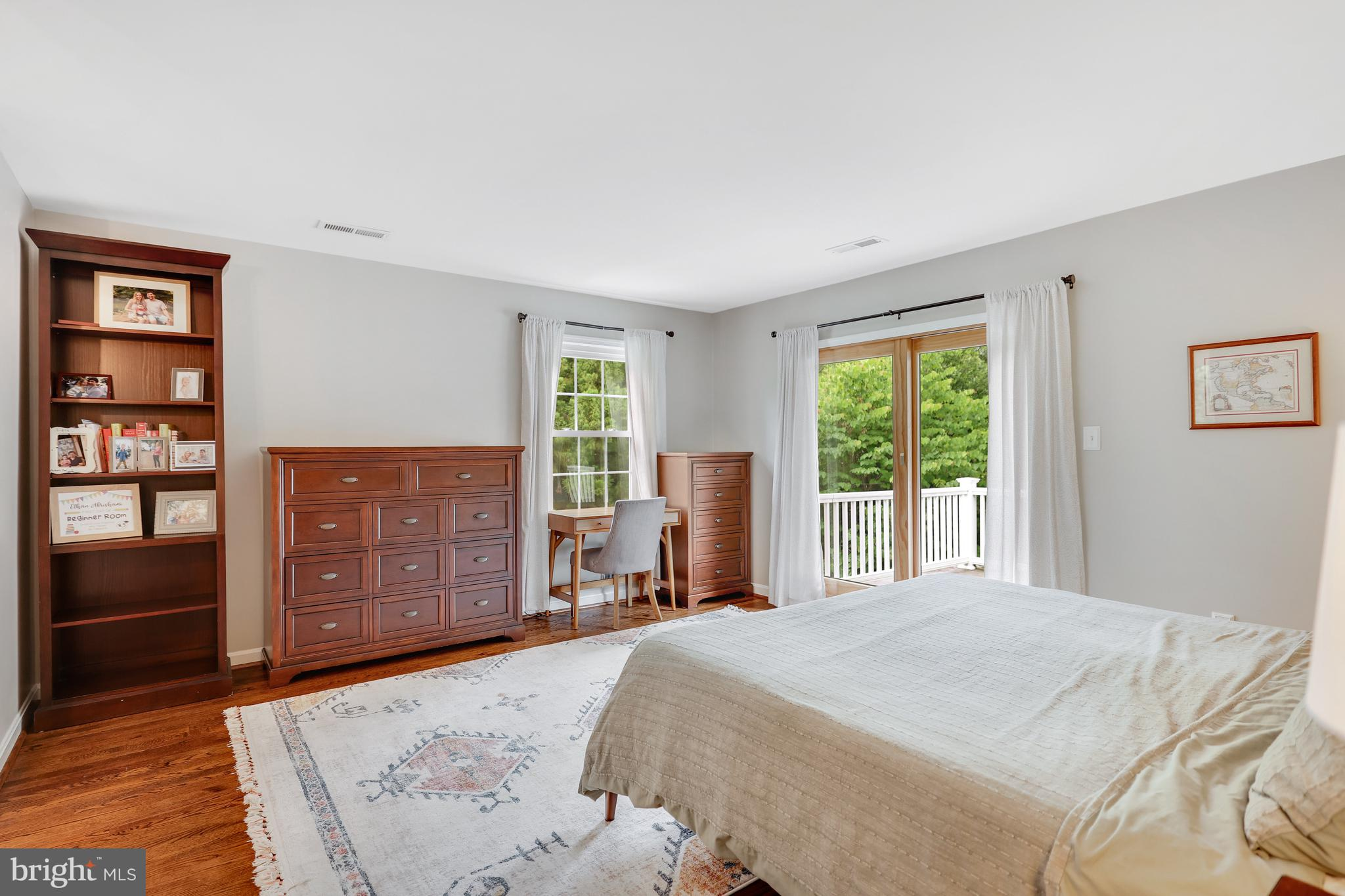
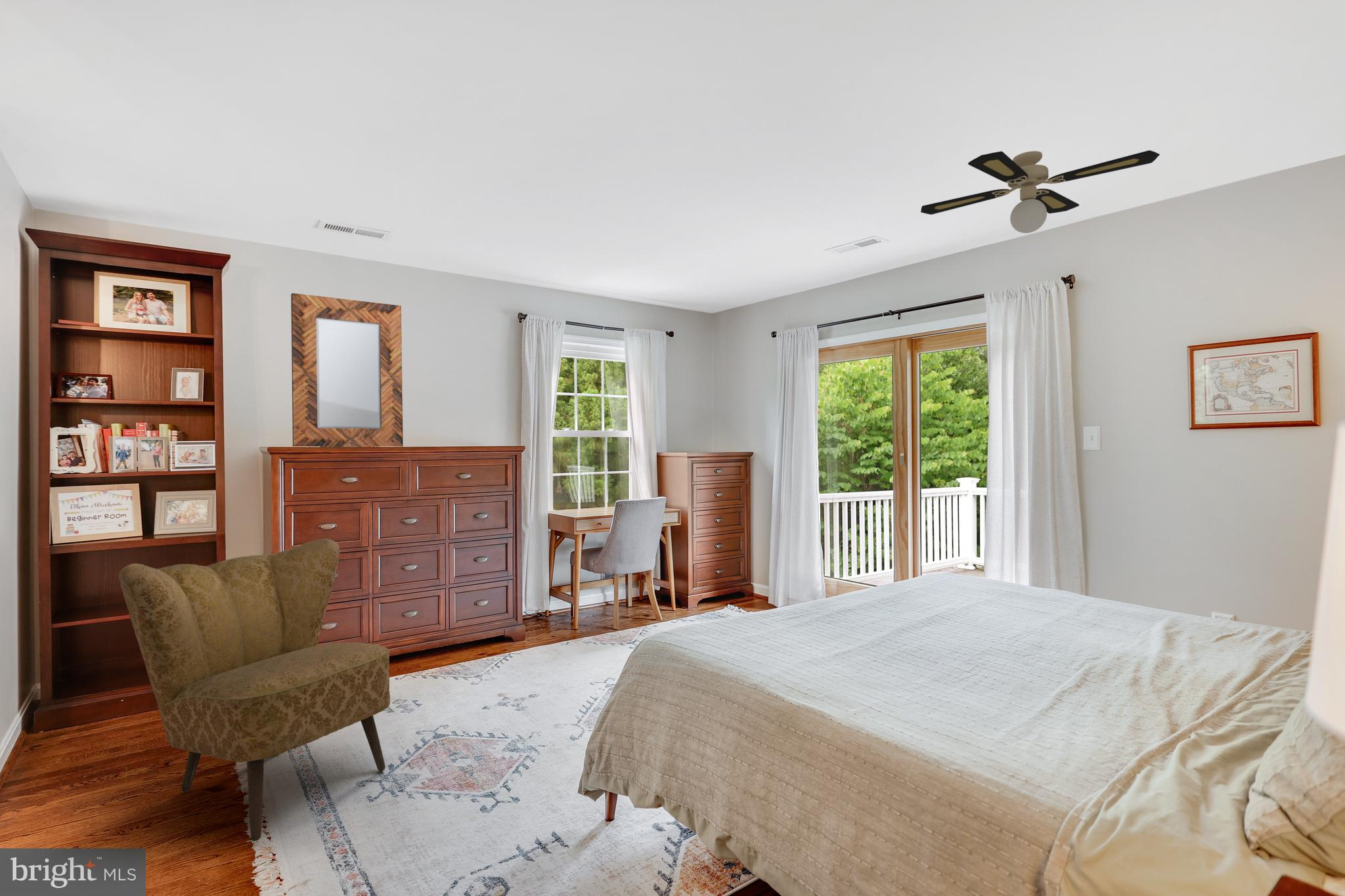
+ ceiling fan [920,150,1160,234]
+ home mirror [290,293,403,447]
+ armchair [118,538,391,842]
